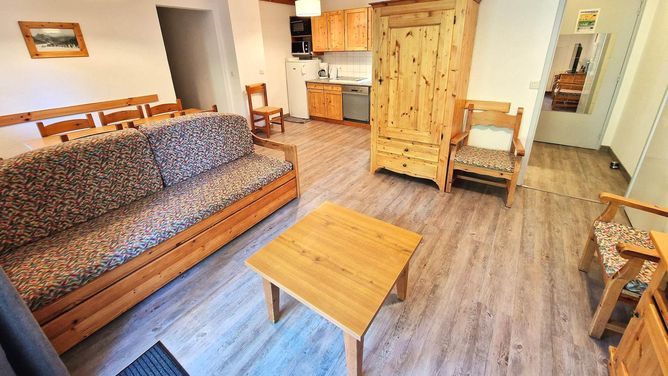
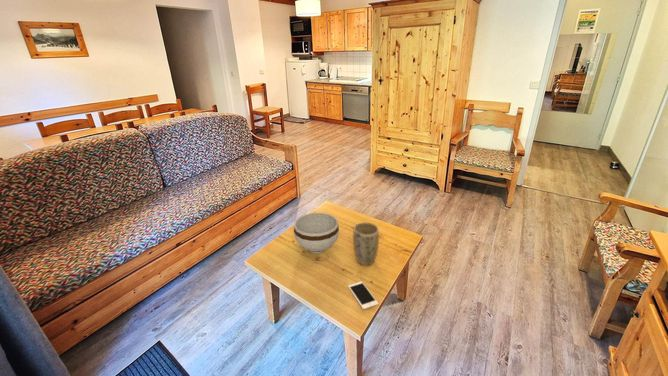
+ bowl [293,212,340,254]
+ cell phone [347,280,379,310]
+ plant pot [352,221,380,266]
